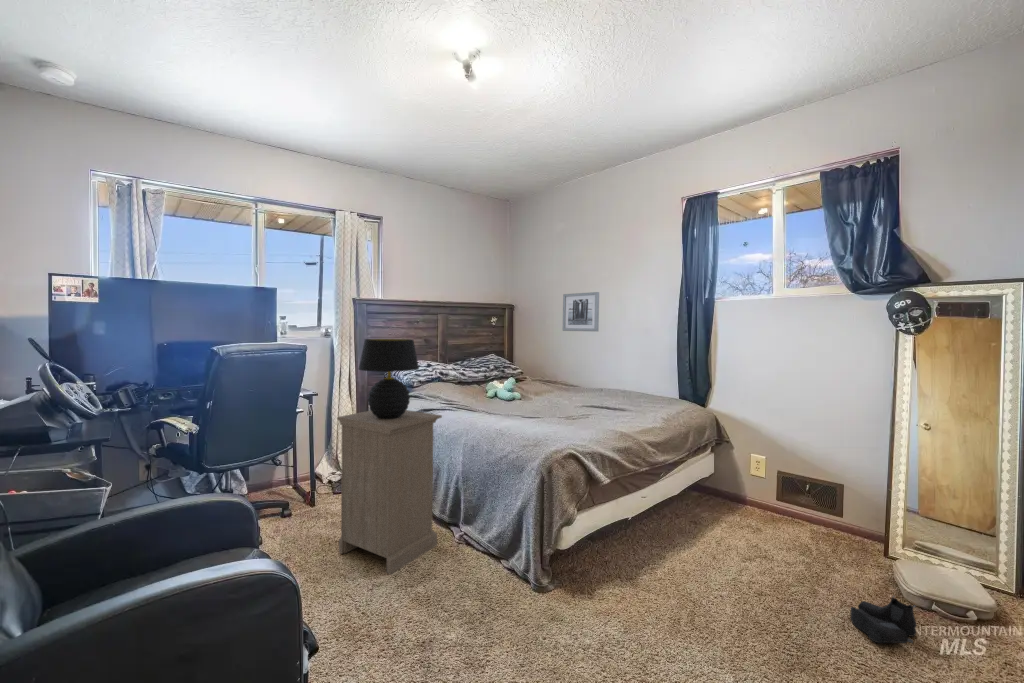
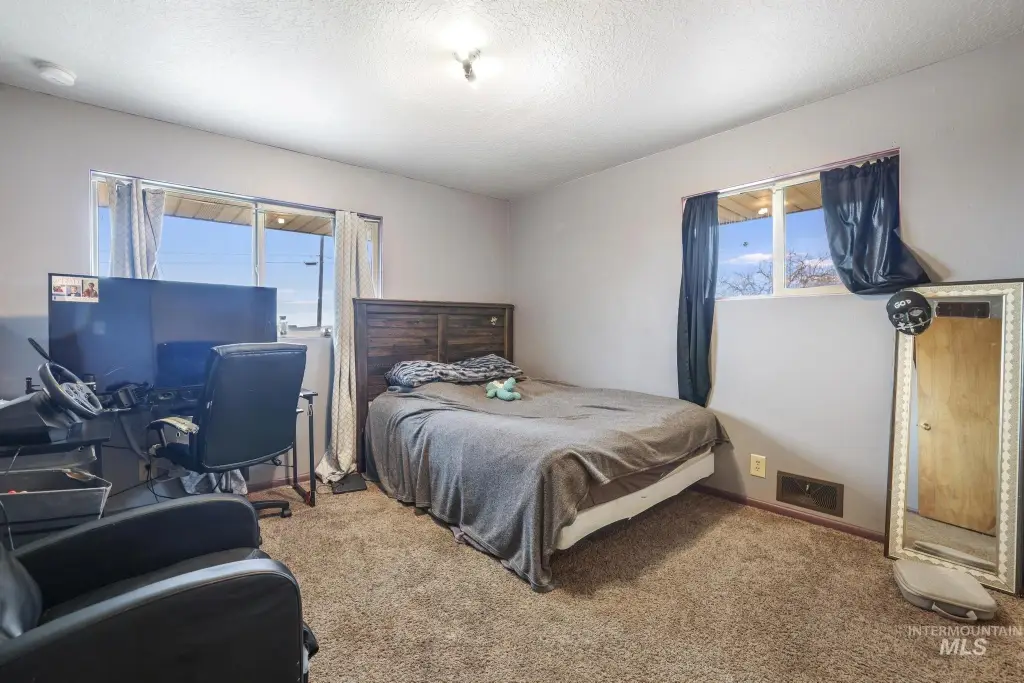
- nightstand [336,409,443,576]
- boots [850,595,917,644]
- table lamp [357,338,420,419]
- wall art [562,291,600,332]
